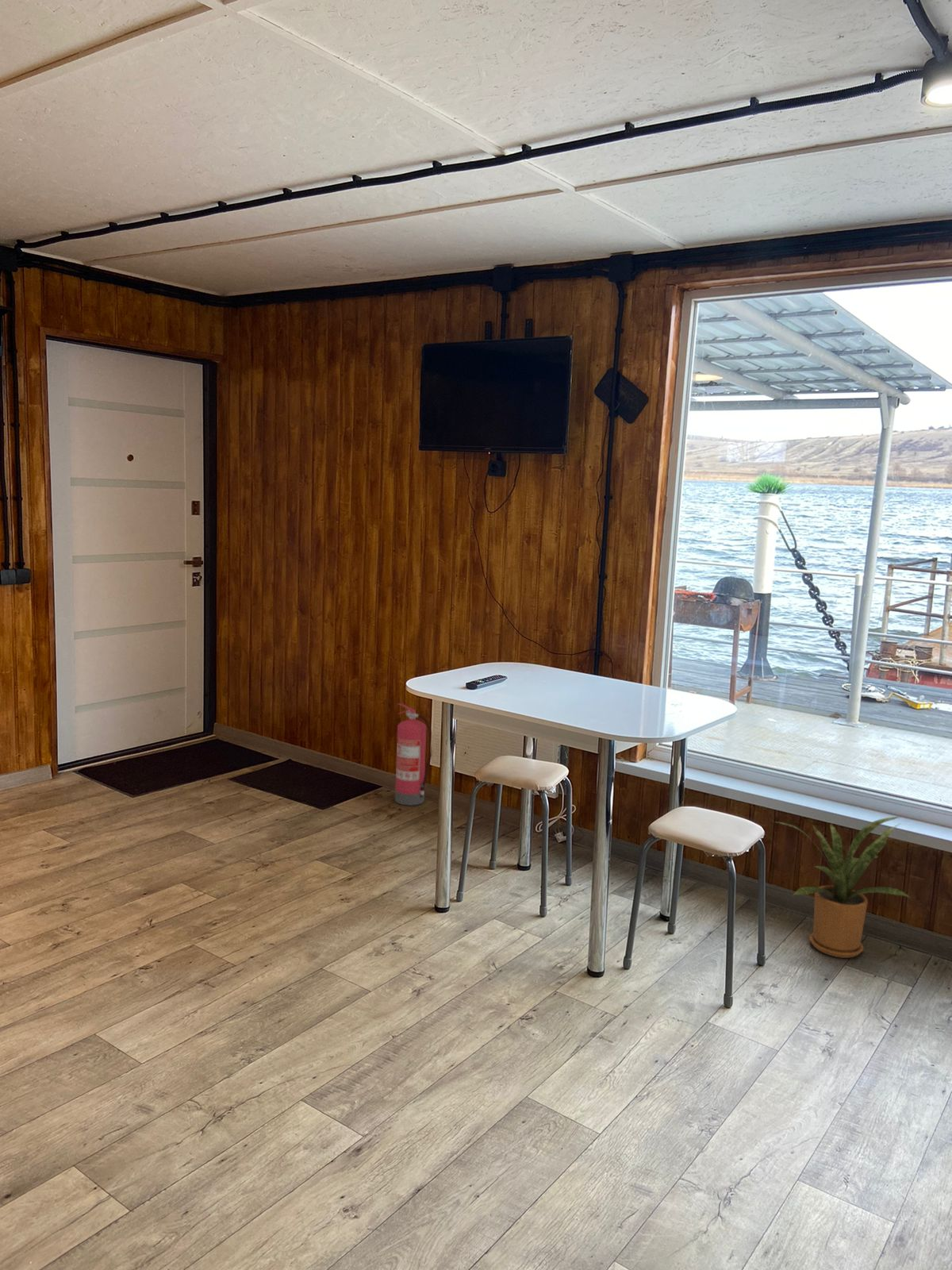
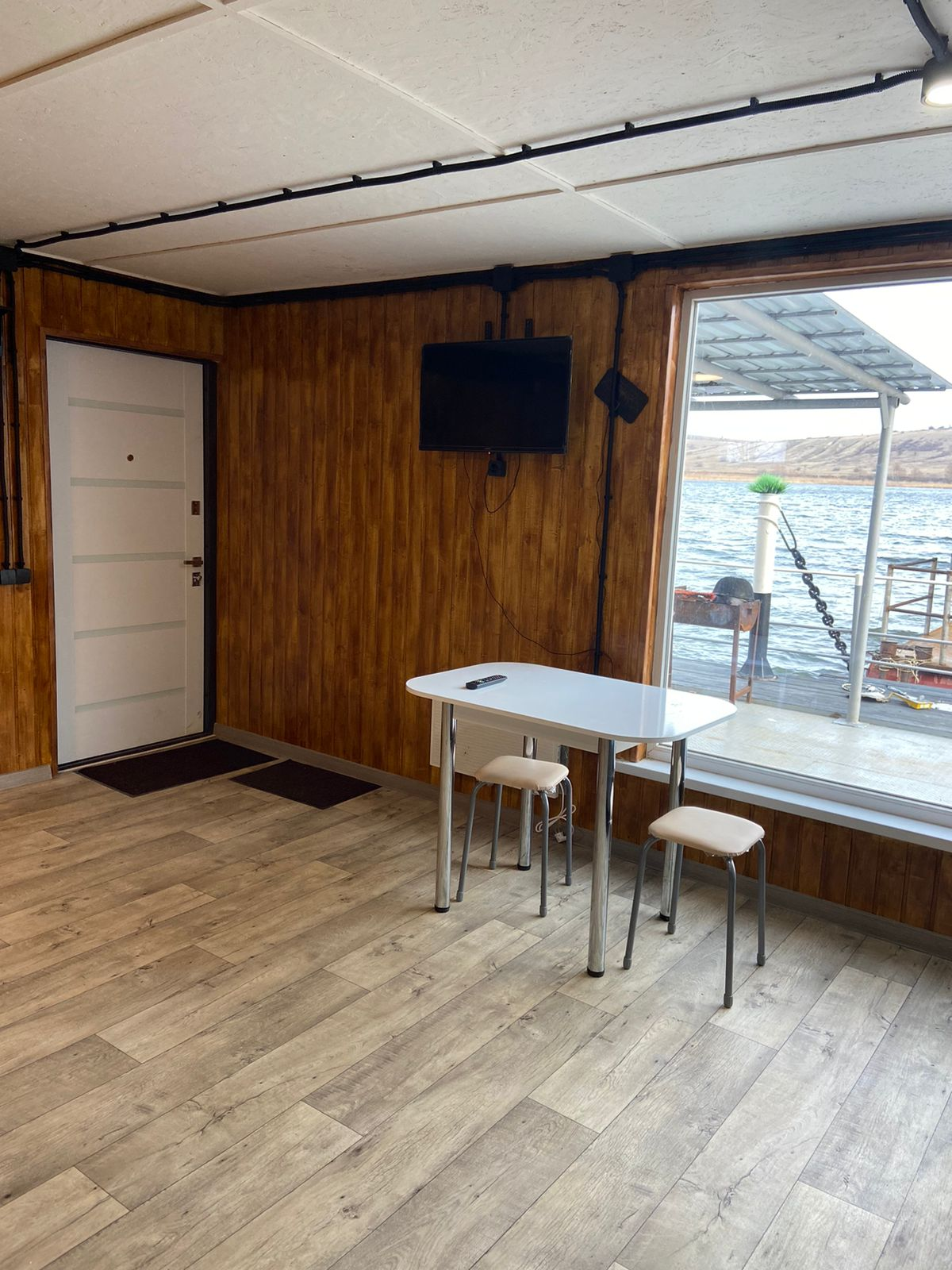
- fire extinguisher [394,702,432,806]
- house plant [774,816,911,959]
